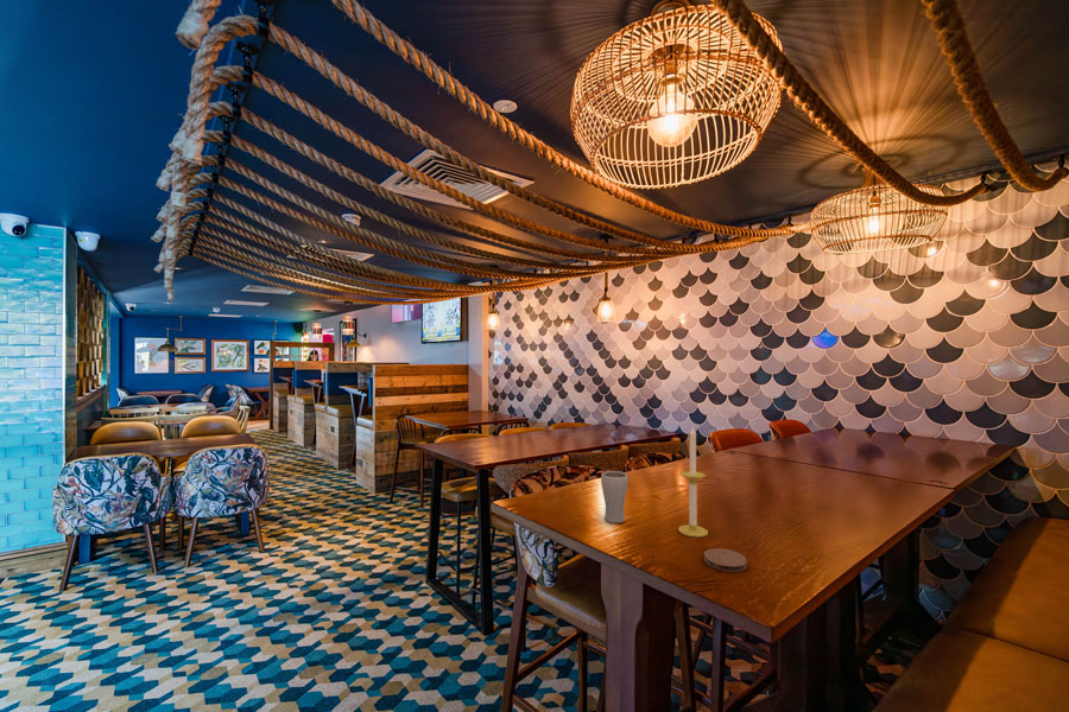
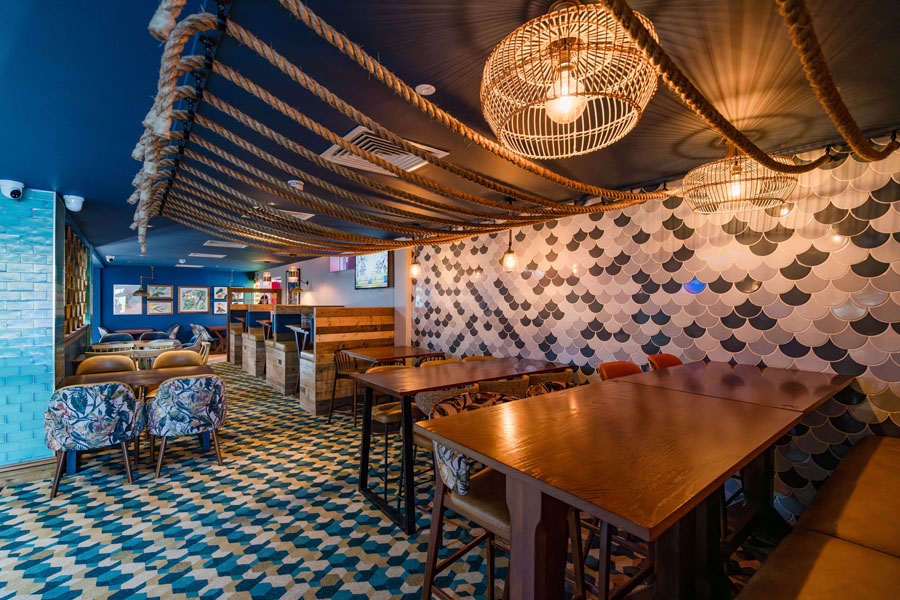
- candle [677,426,709,539]
- drinking glass [600,470,630,525]
- coaster [703,547,748,573]
